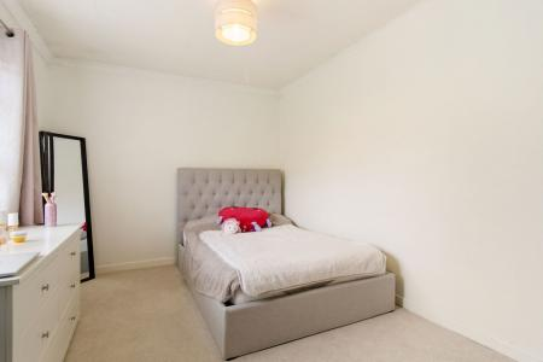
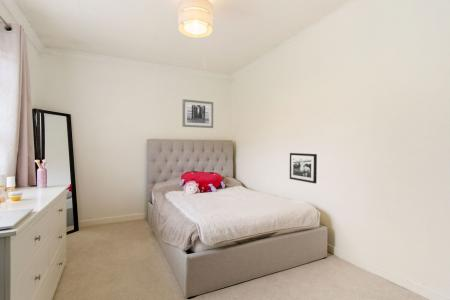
+ wall art [181,98,214,129]
+ picture frame [289,152,318,184]
